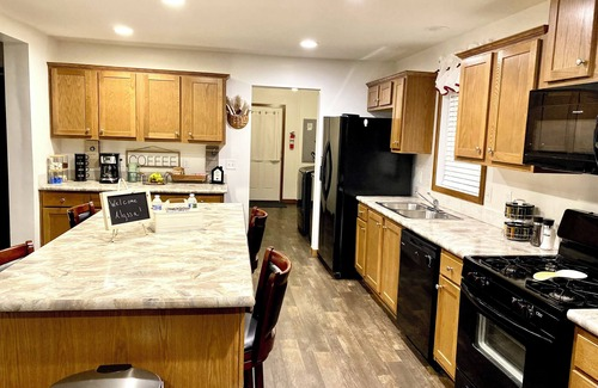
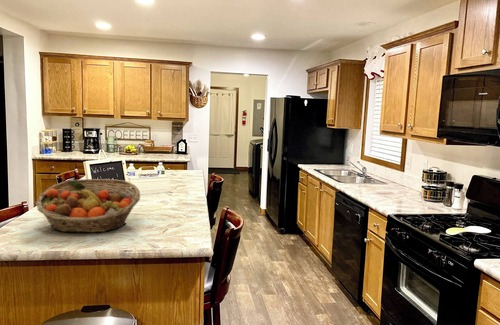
+ fruit basket [35,178,141,234]
